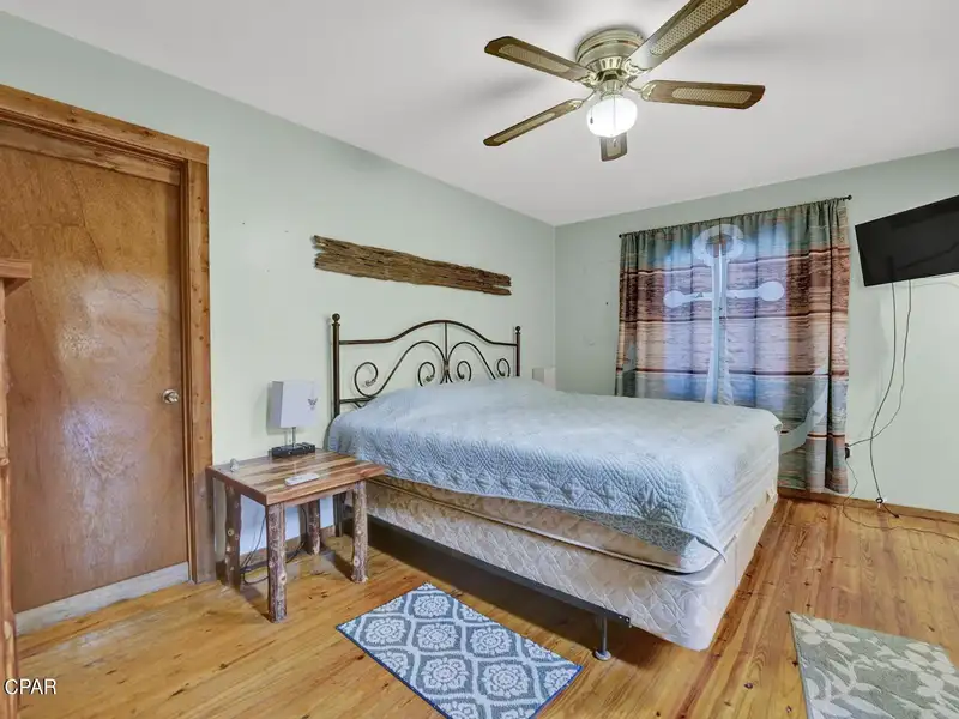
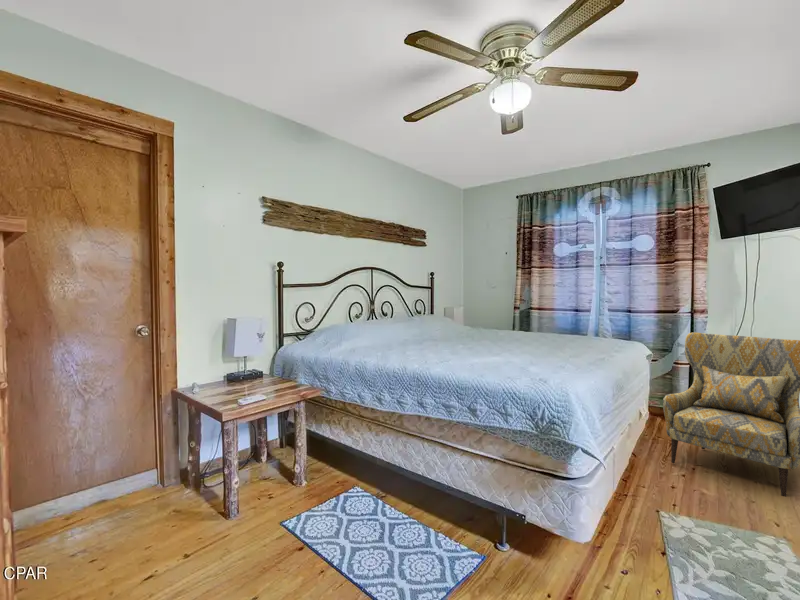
+ armchair [662,331,800,498]
